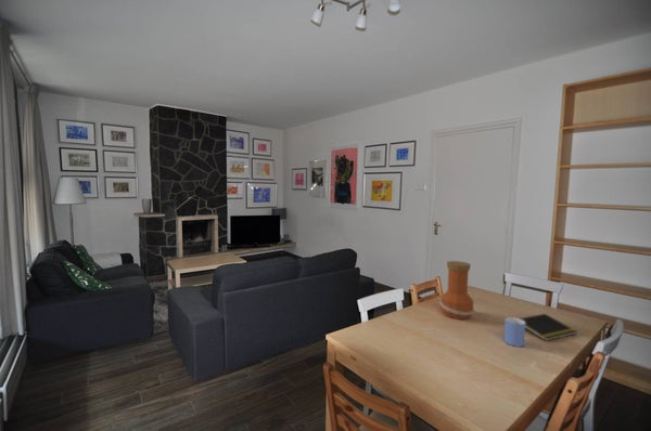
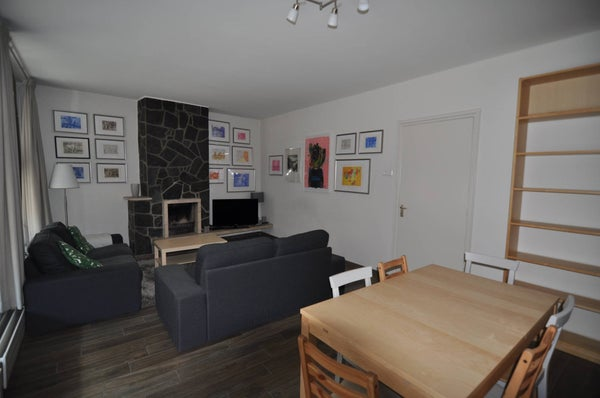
- vase [438,260,475,321]
- notepad [519,313,577,342]
- mug [503,316,526,348]
